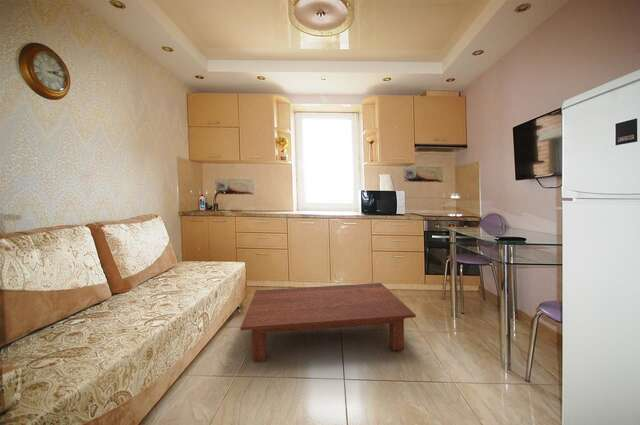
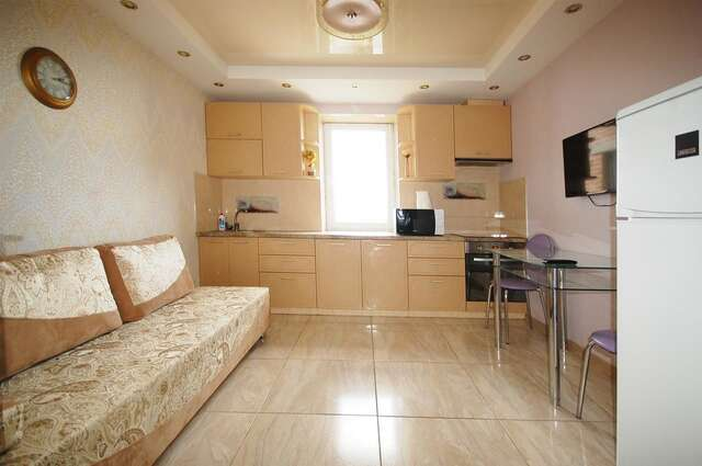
- coffee table [239,282,417,364]
